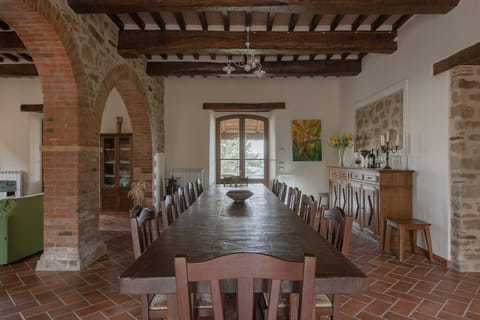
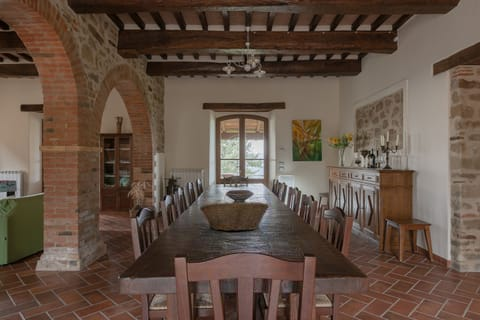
+ fruit basket [199,201,270,232]
